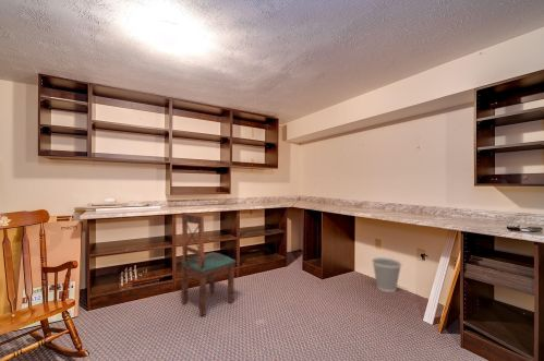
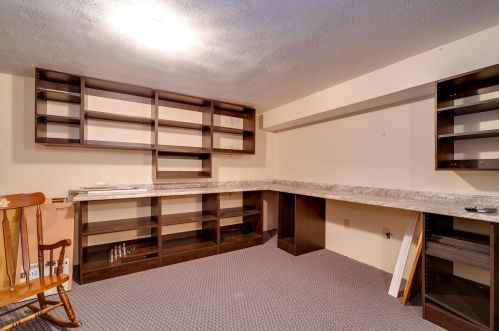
- wastebasket [371,256,402,293]
- dining chair [180,212,238,317]
